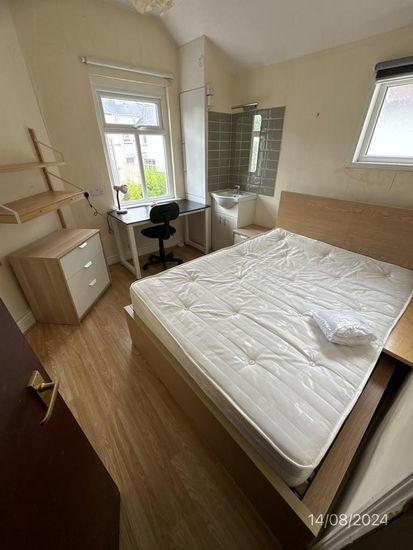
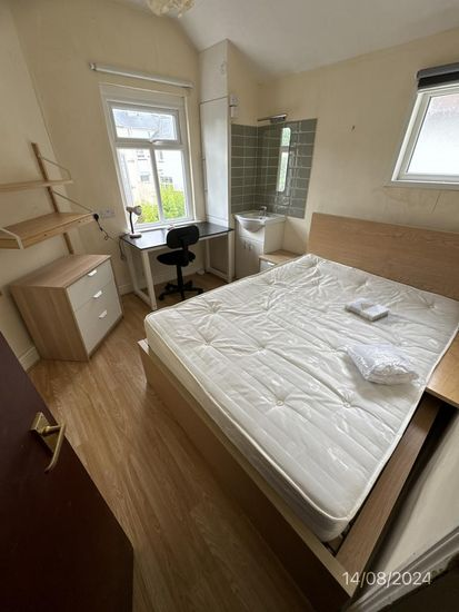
+ book [343,297,391,323]
